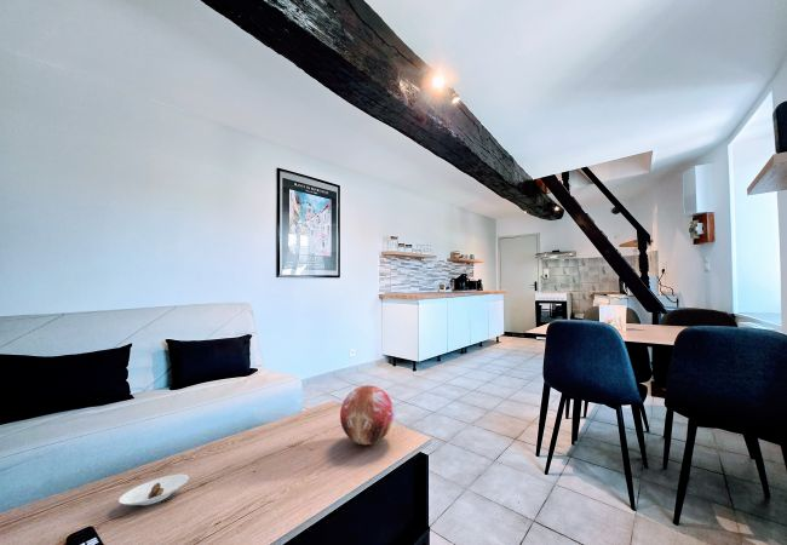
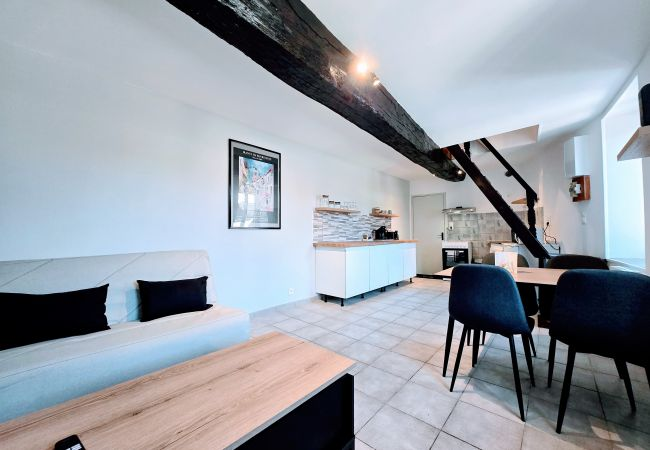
- saucer [117,474,190,506]
- decorative orb [339,384,395,446]
